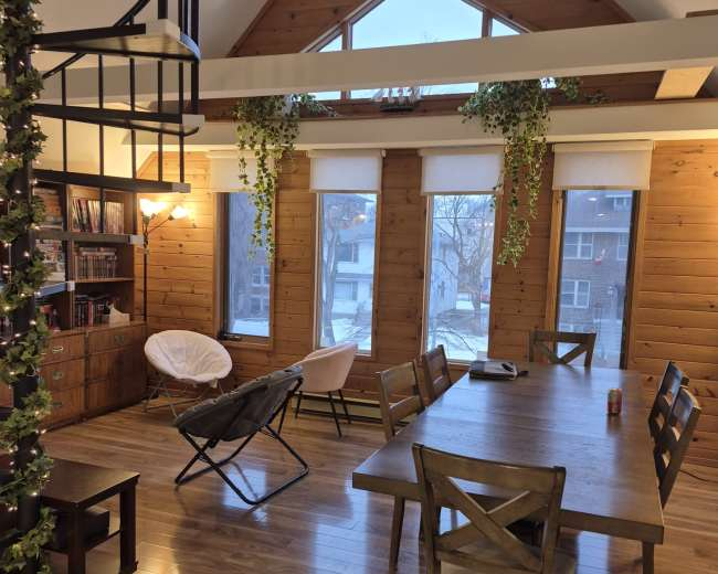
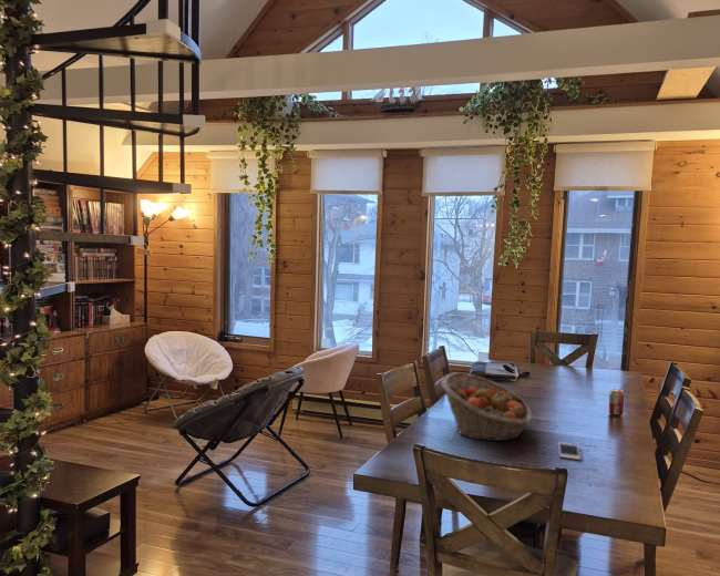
+ cell phone [557,441,582,461]
+ fruit basket [441,371,533,442]
